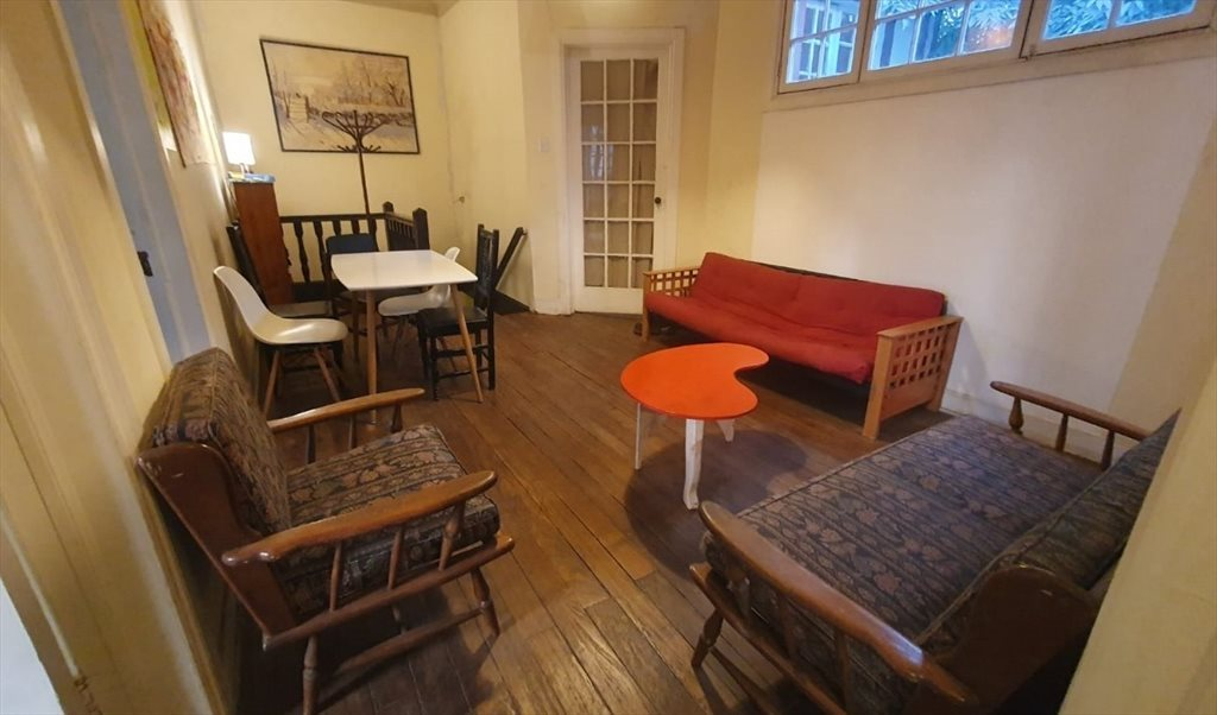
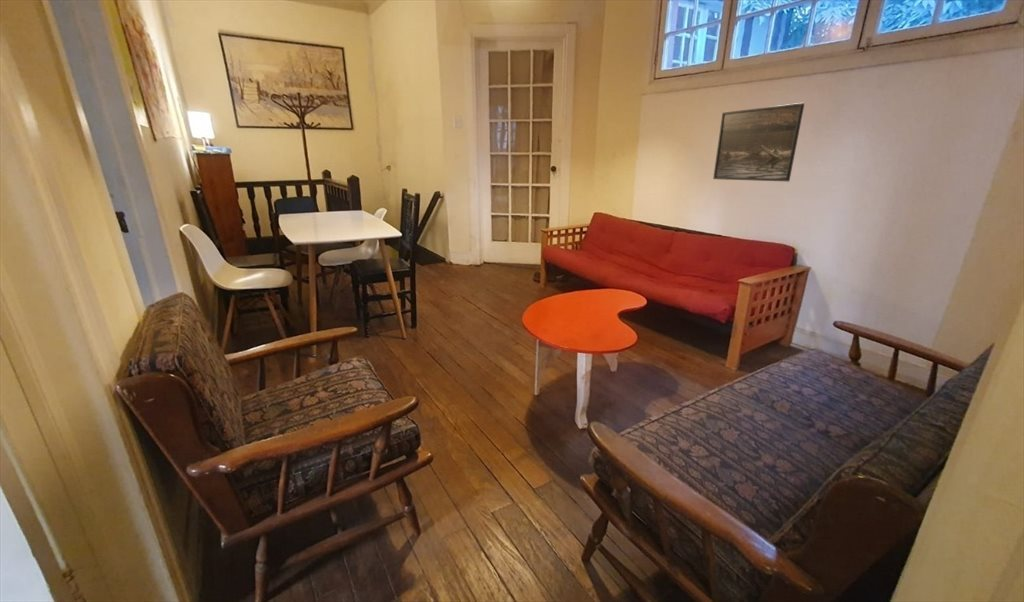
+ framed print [712,102,806,182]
